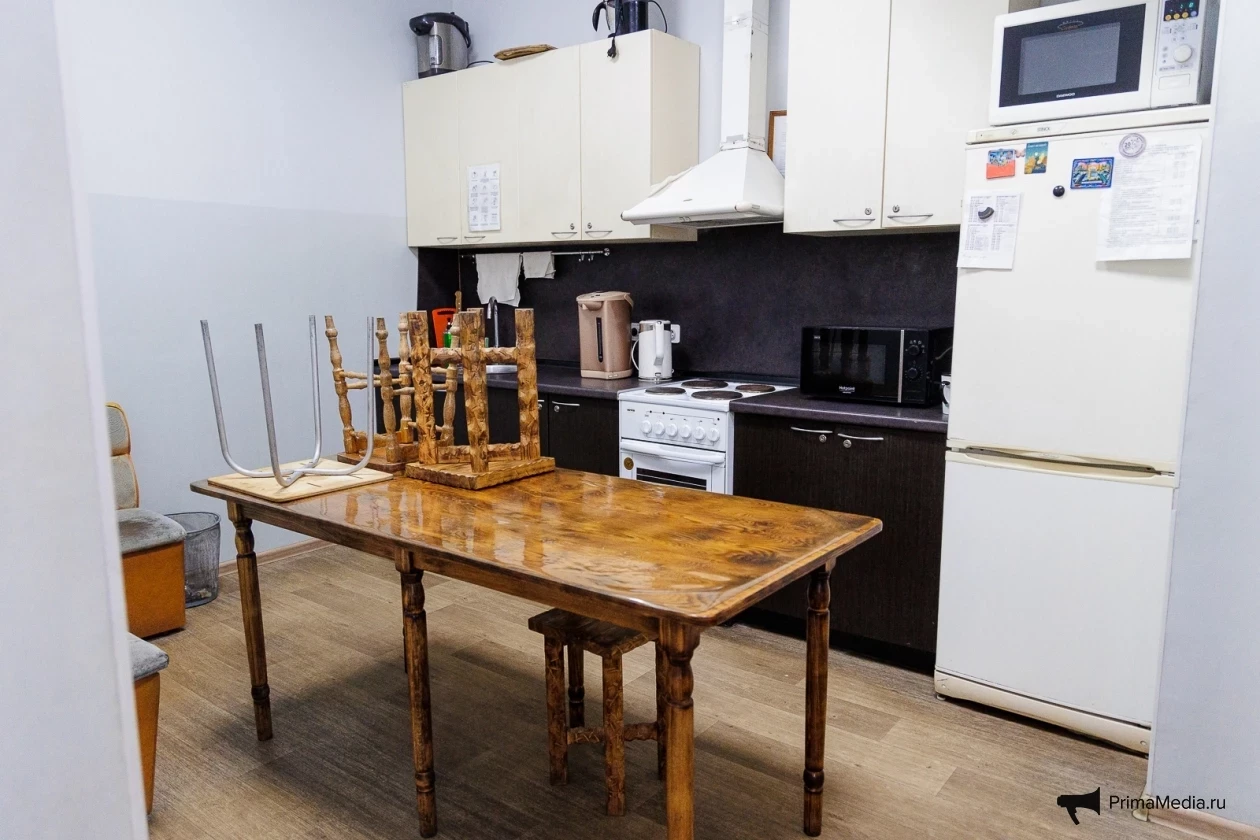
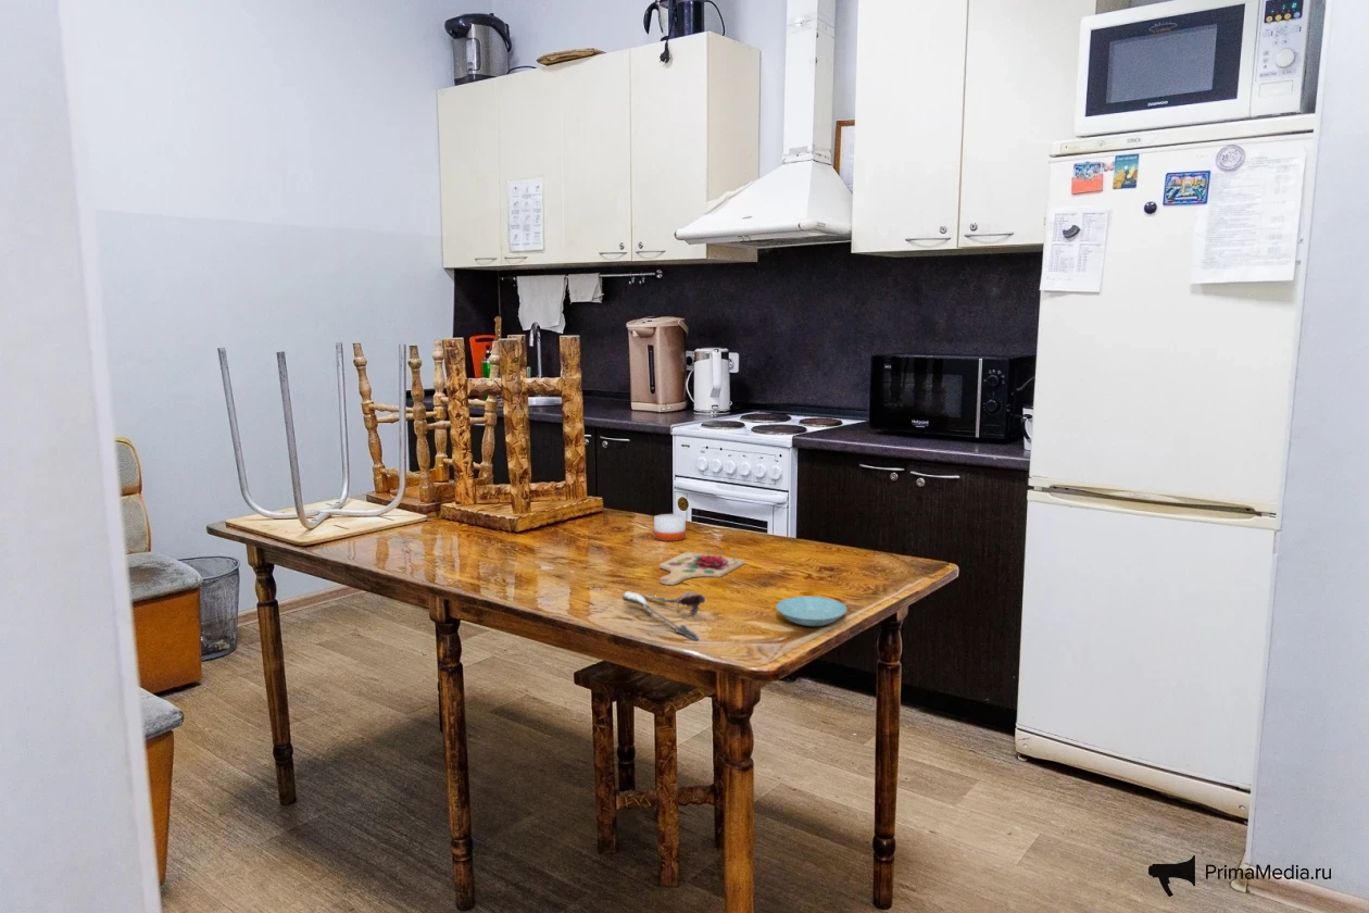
+ candle [653,513,687,542]
+ saucer [775,596,849,627]
+ spoon [621,590,706,640]
+ cutting board [658,548,745,586]
